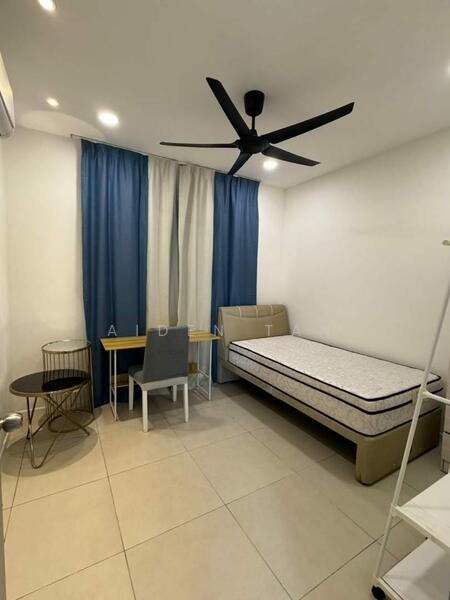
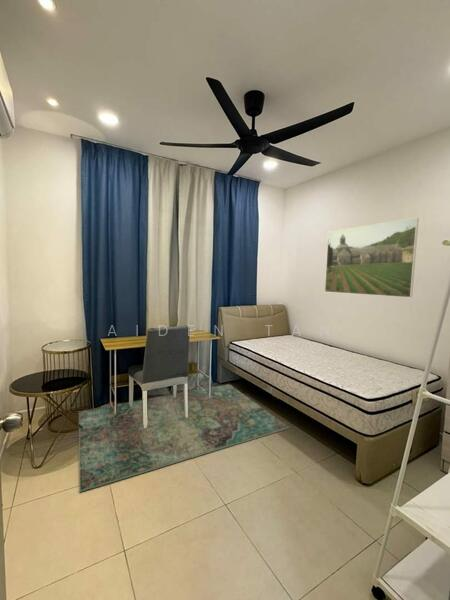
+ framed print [324,217,420,299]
+ rug [78,383,290,493]
